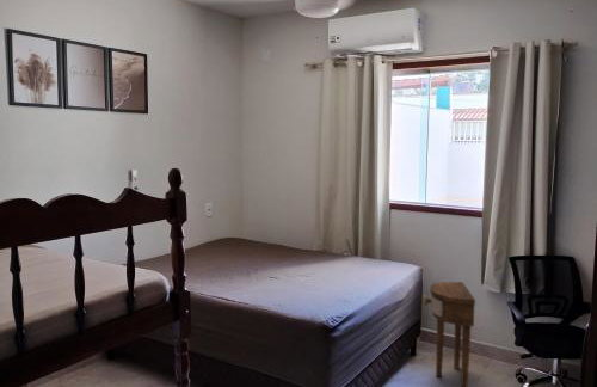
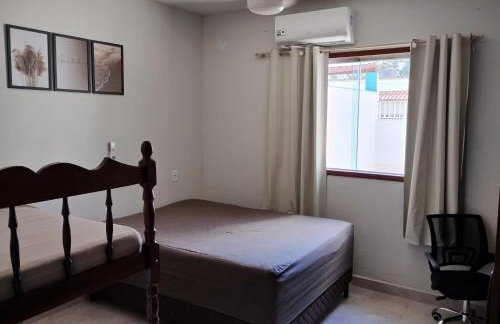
- side table [421,281,476,387]
